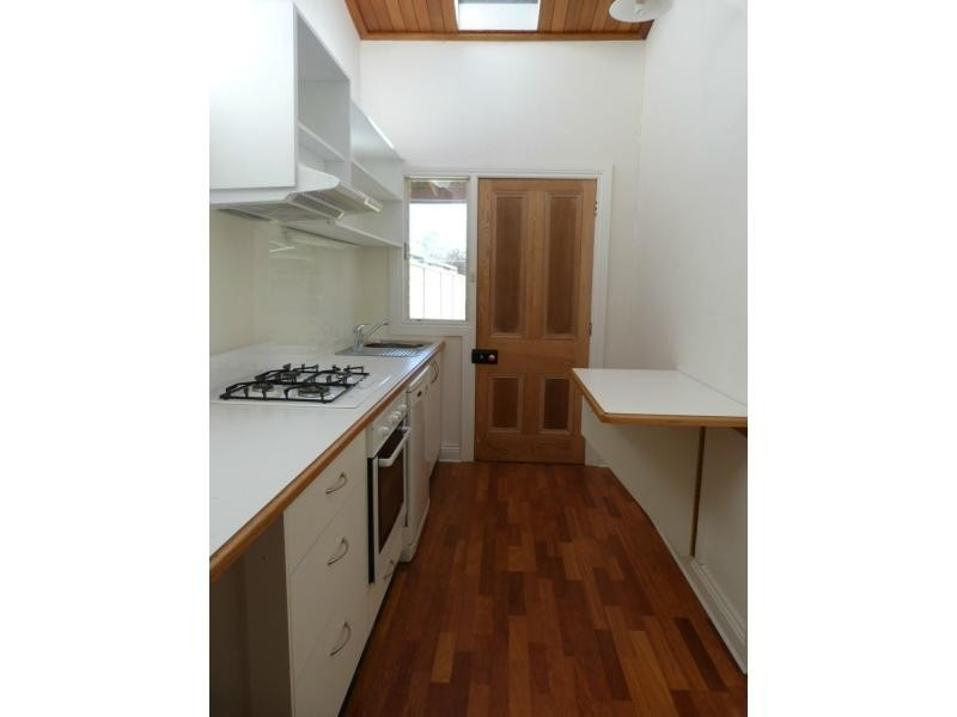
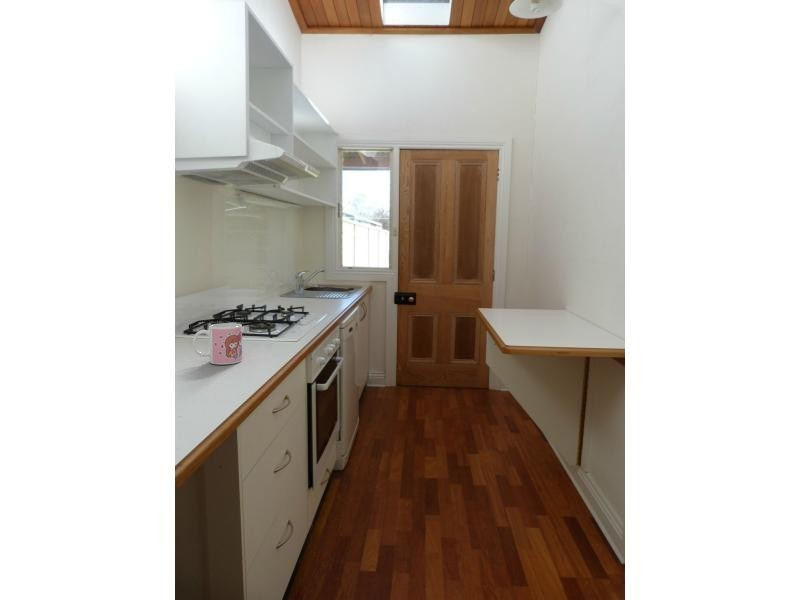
+ mug [192,322,243,365]
